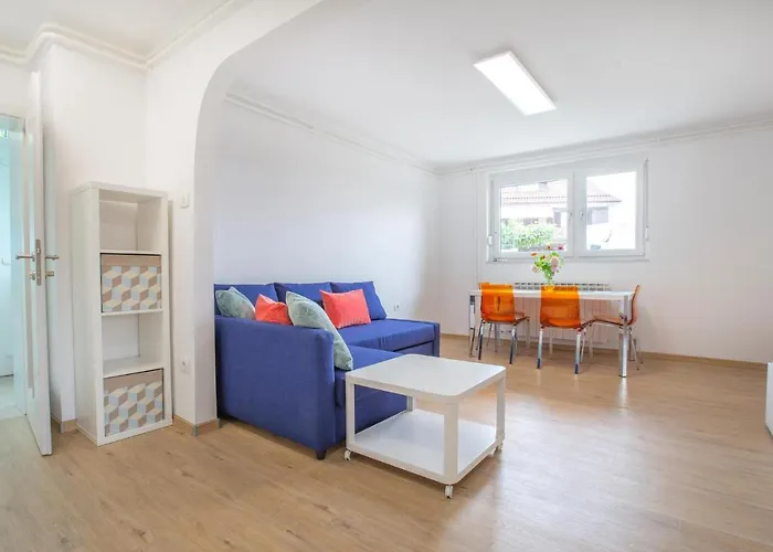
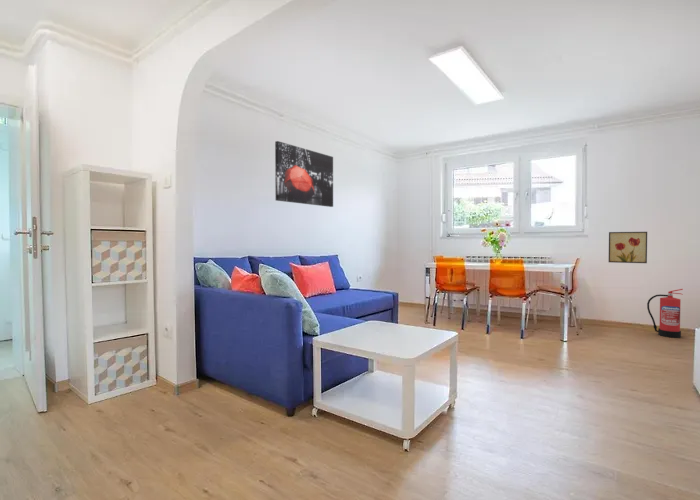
+ fire extinguisher [646,288,684,339]
+ wall art [608,231,648,264]
+ wall art [274,140,334,208]
